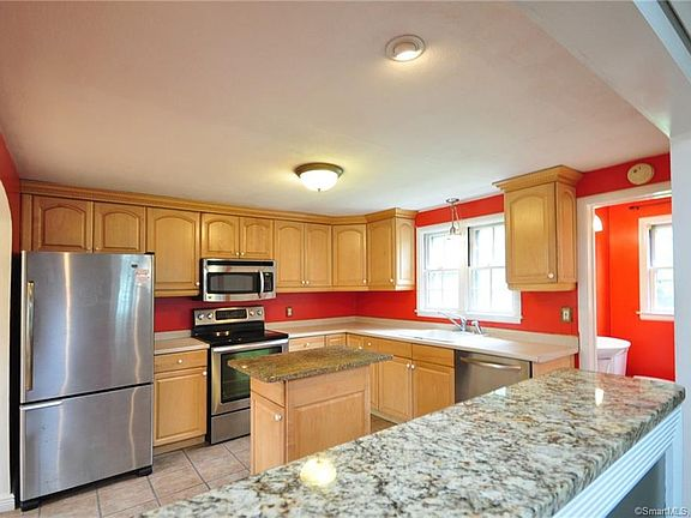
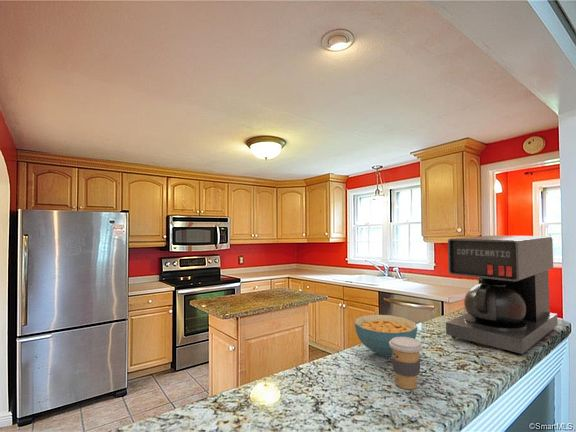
+ coffee cup [389,337,424,390]
+ cereal bowl [354,314,418,358]
+ coffee maker [445,234,559,355]
